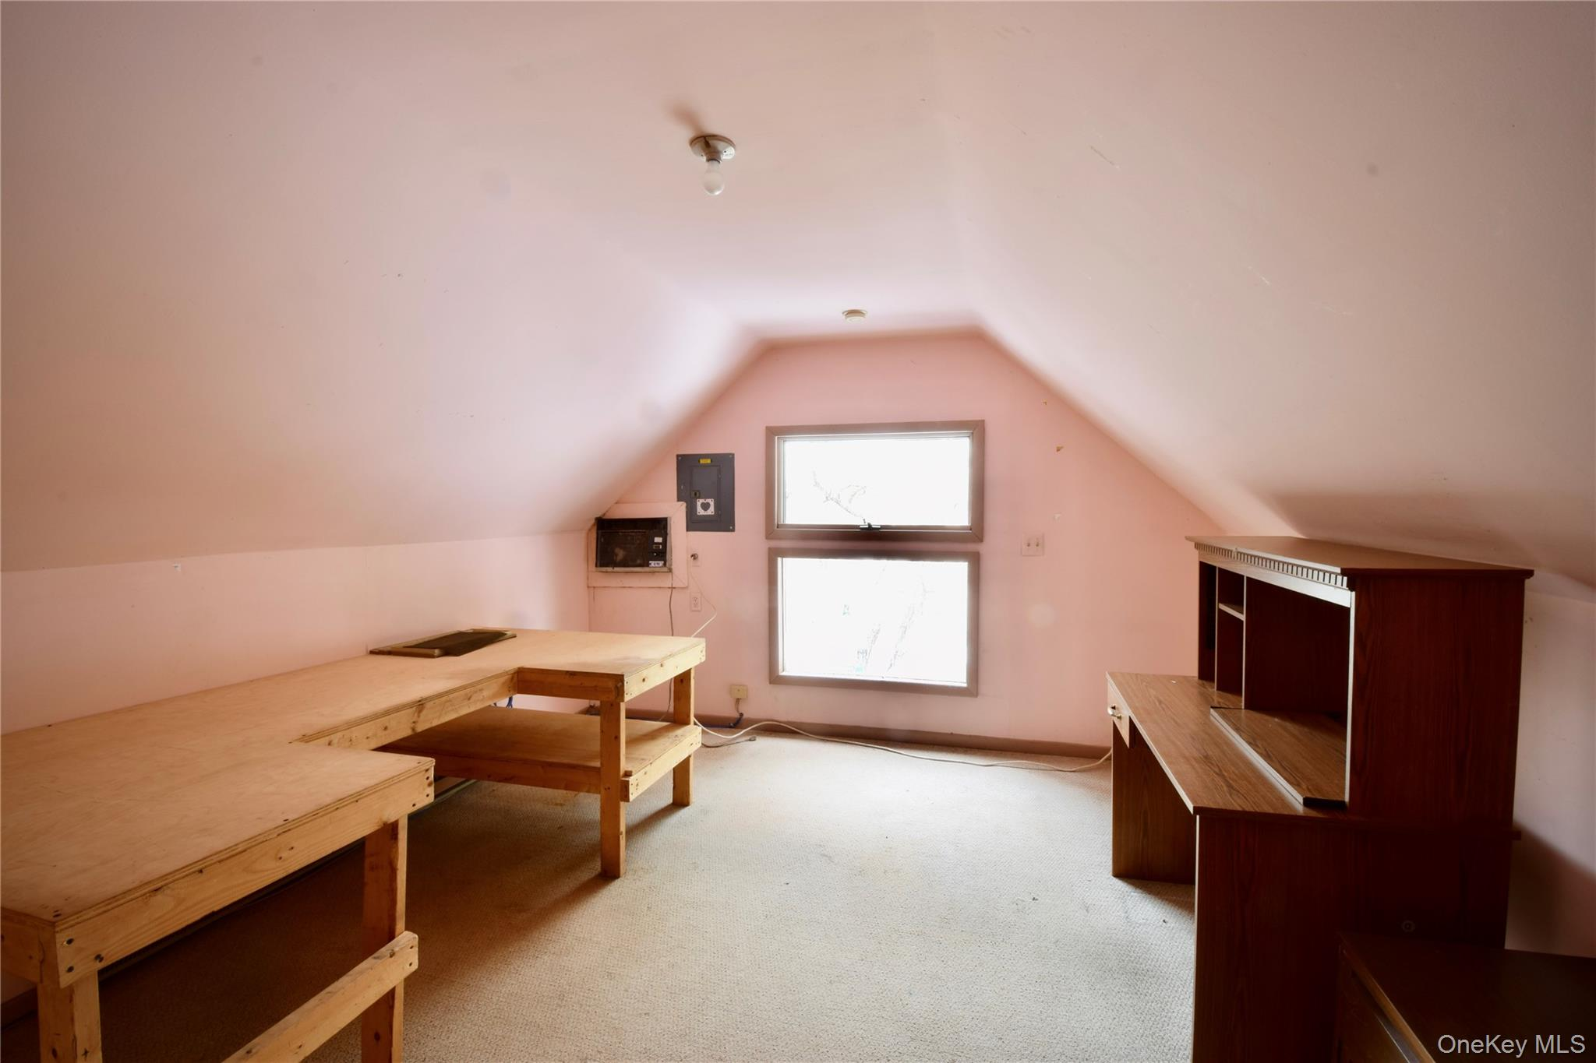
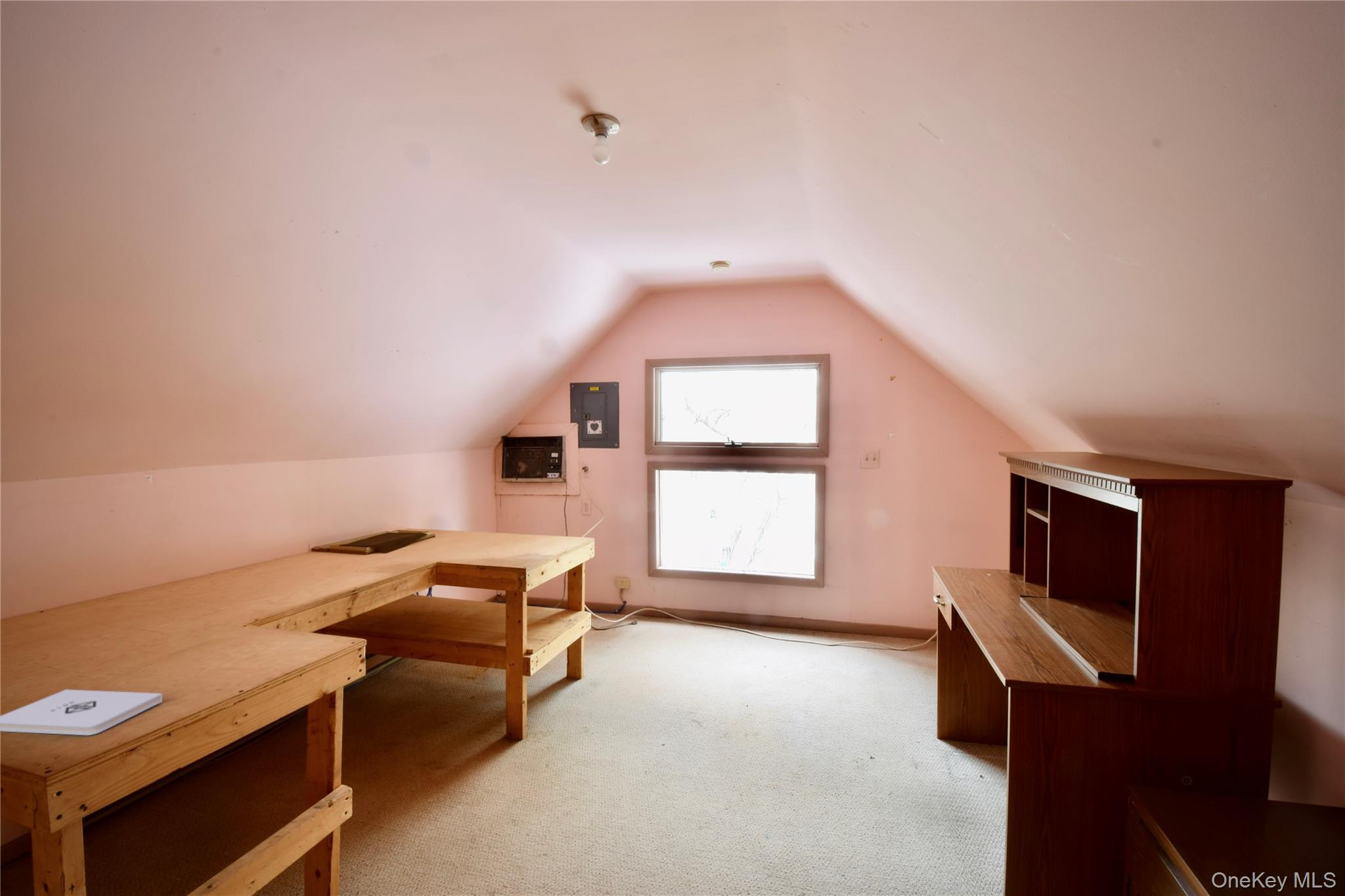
+ notepad [0,689,163,736]
